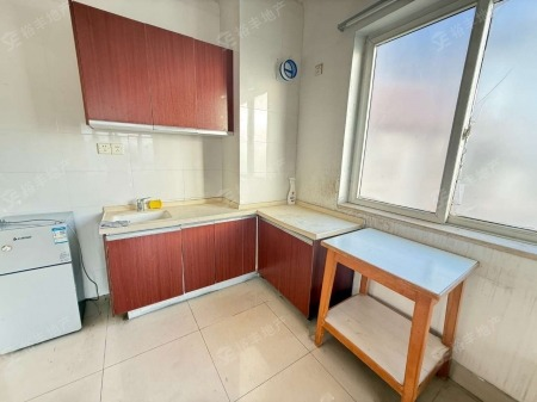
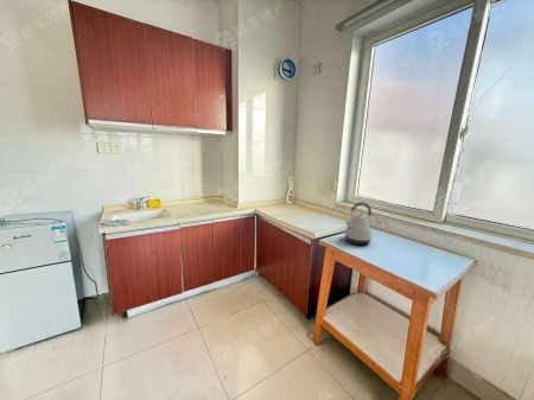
+ kettle [343,201,374,246]
